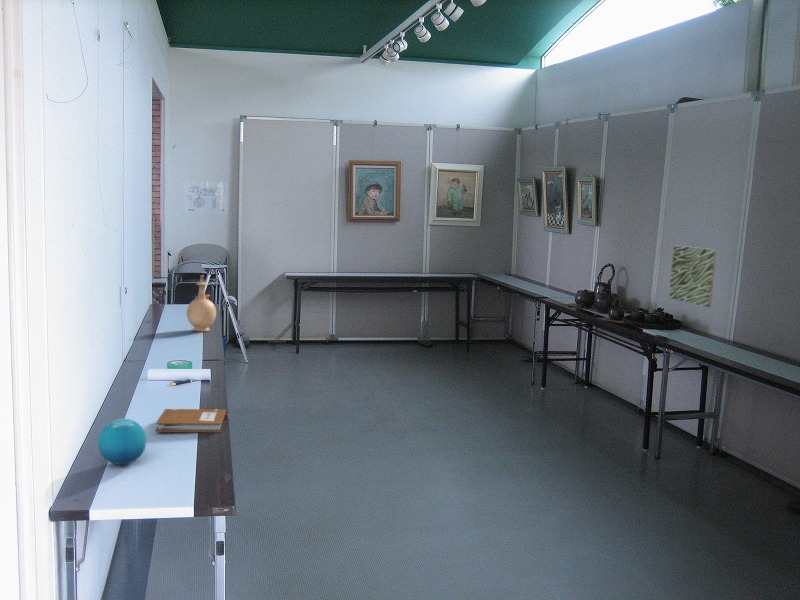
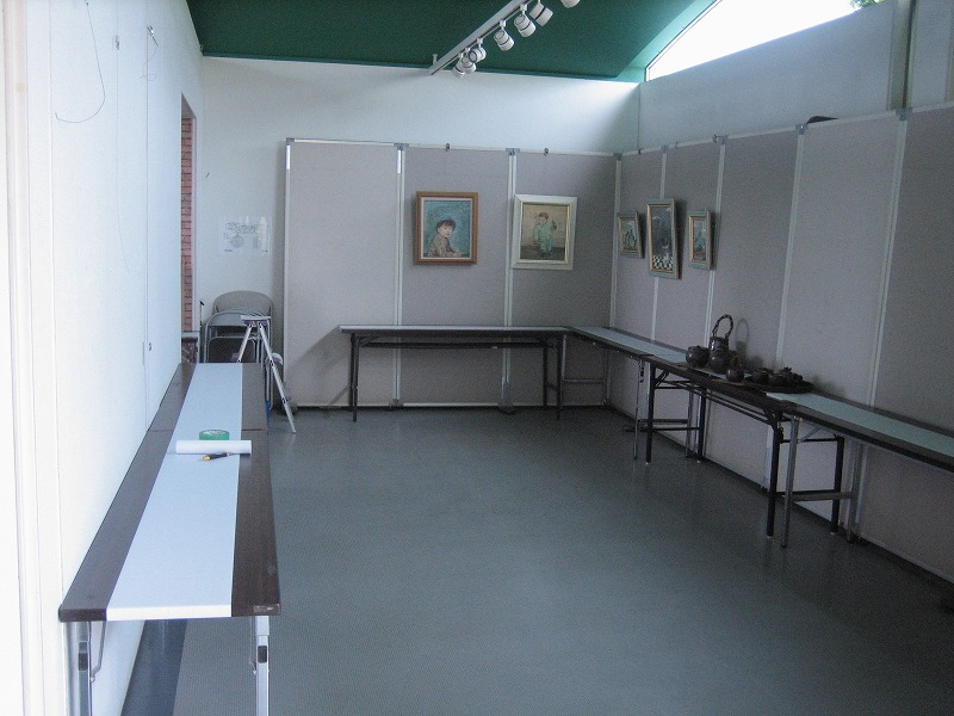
- vase [186,274,217,333]
- decorative orb [97,417,147,466]
- notebook [155,408,231,433]
- wall art [668,244,717,308]
